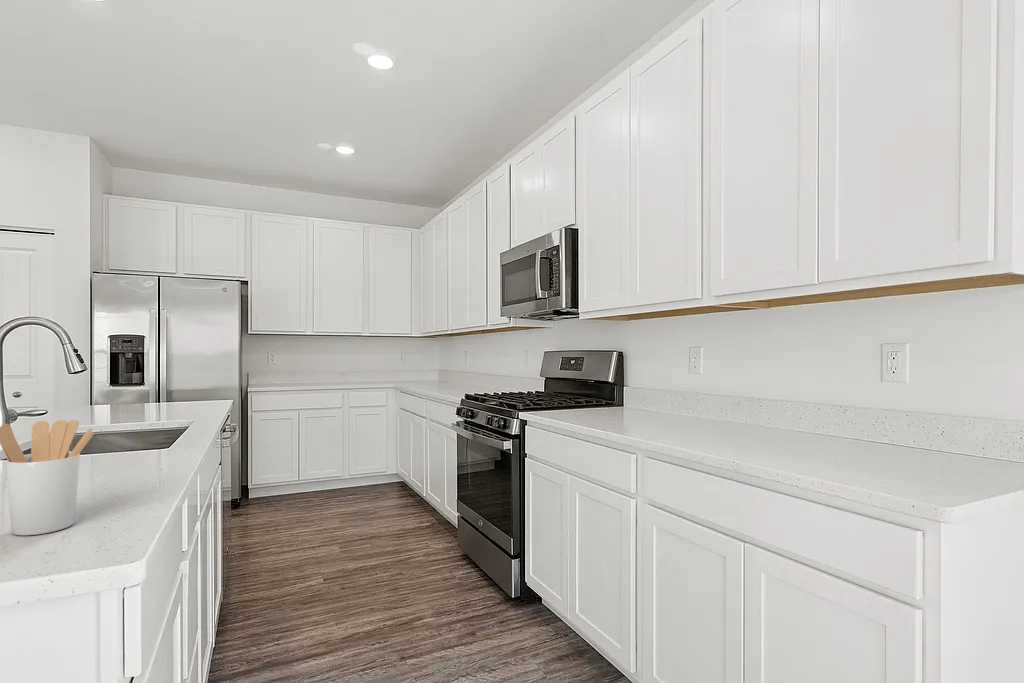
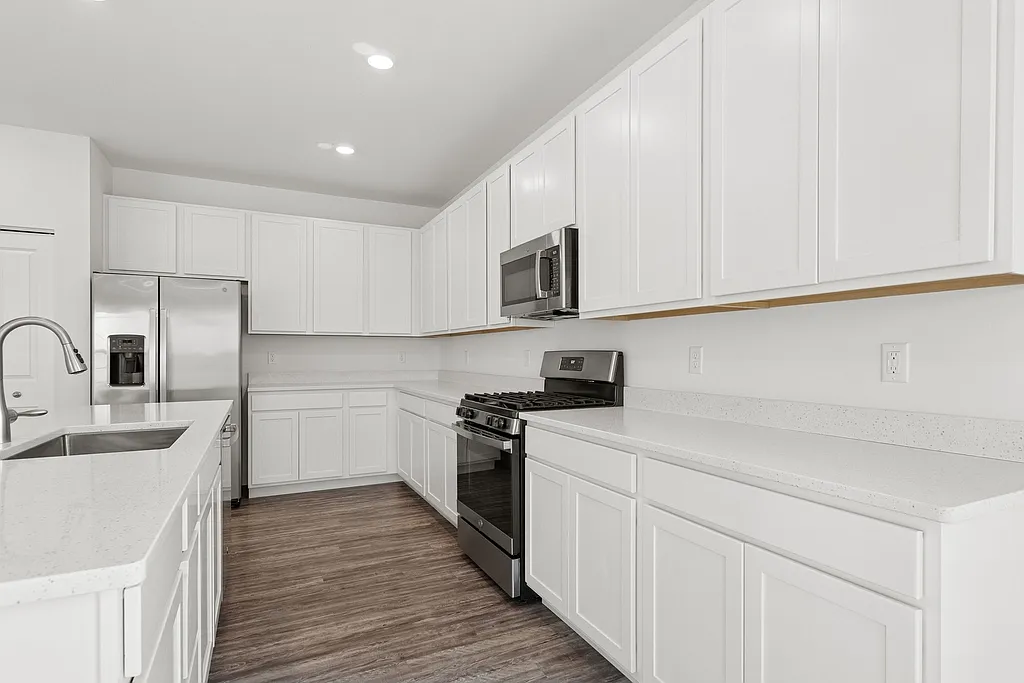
- utensil holder [0,419,95,536]
